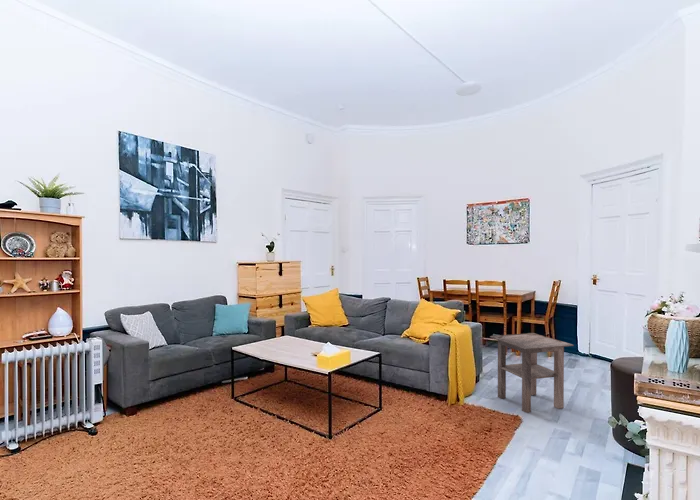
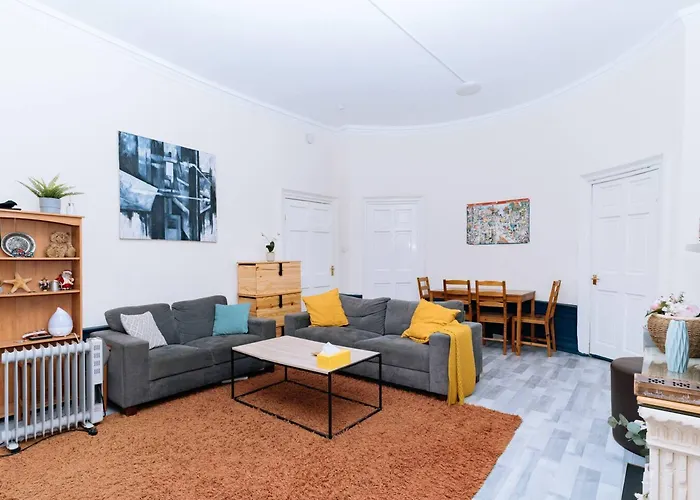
- side table [489,332,575,414]
